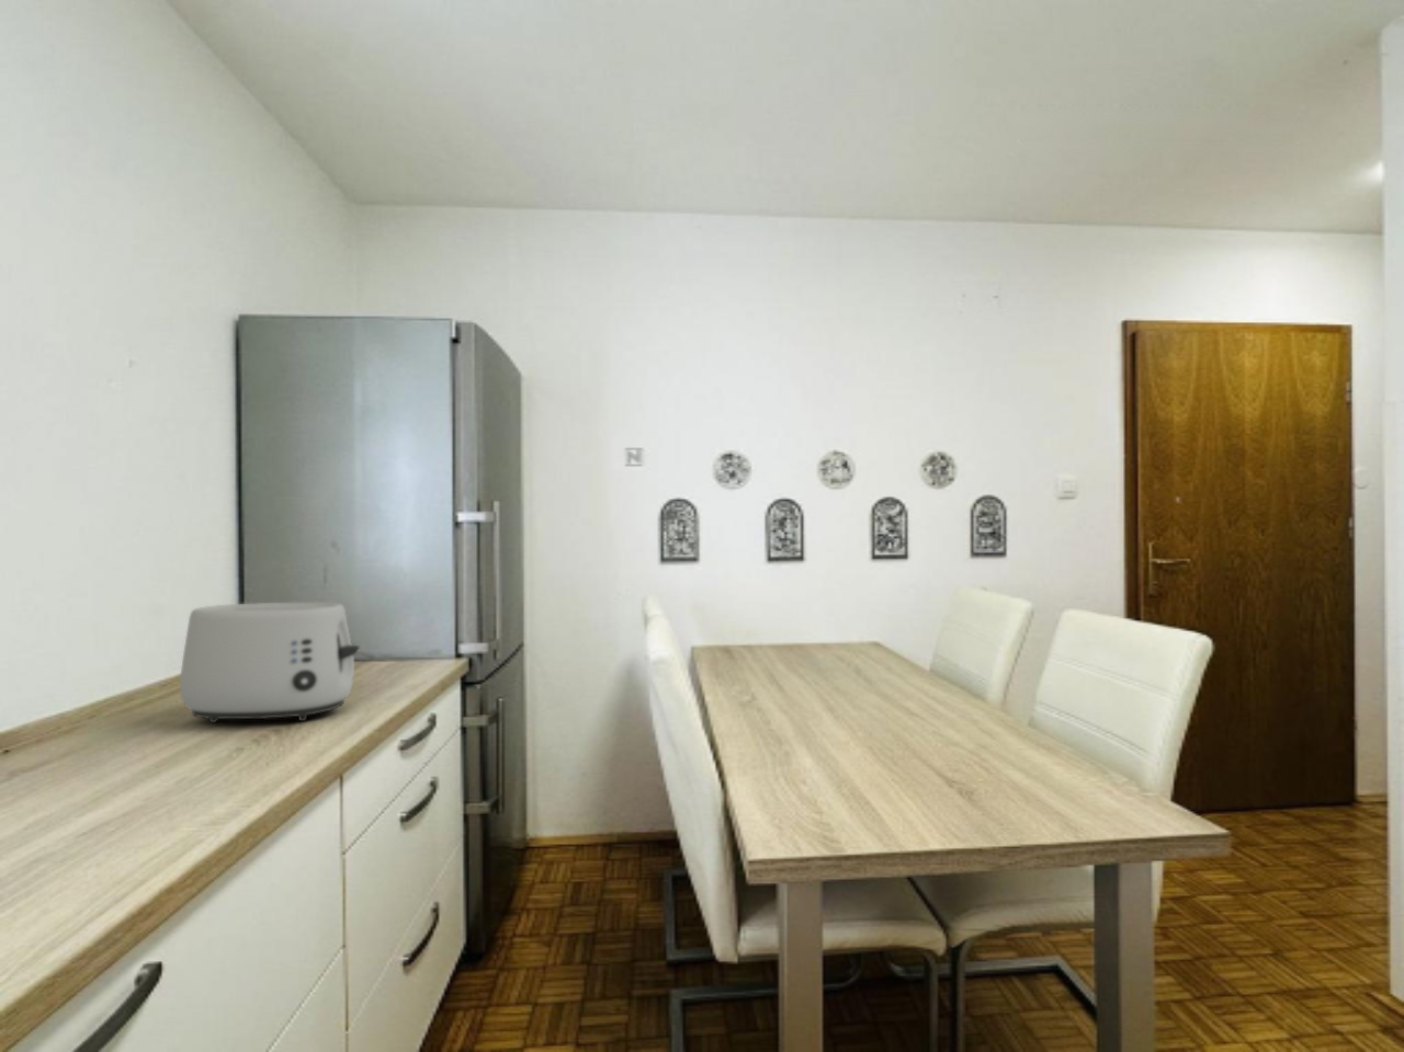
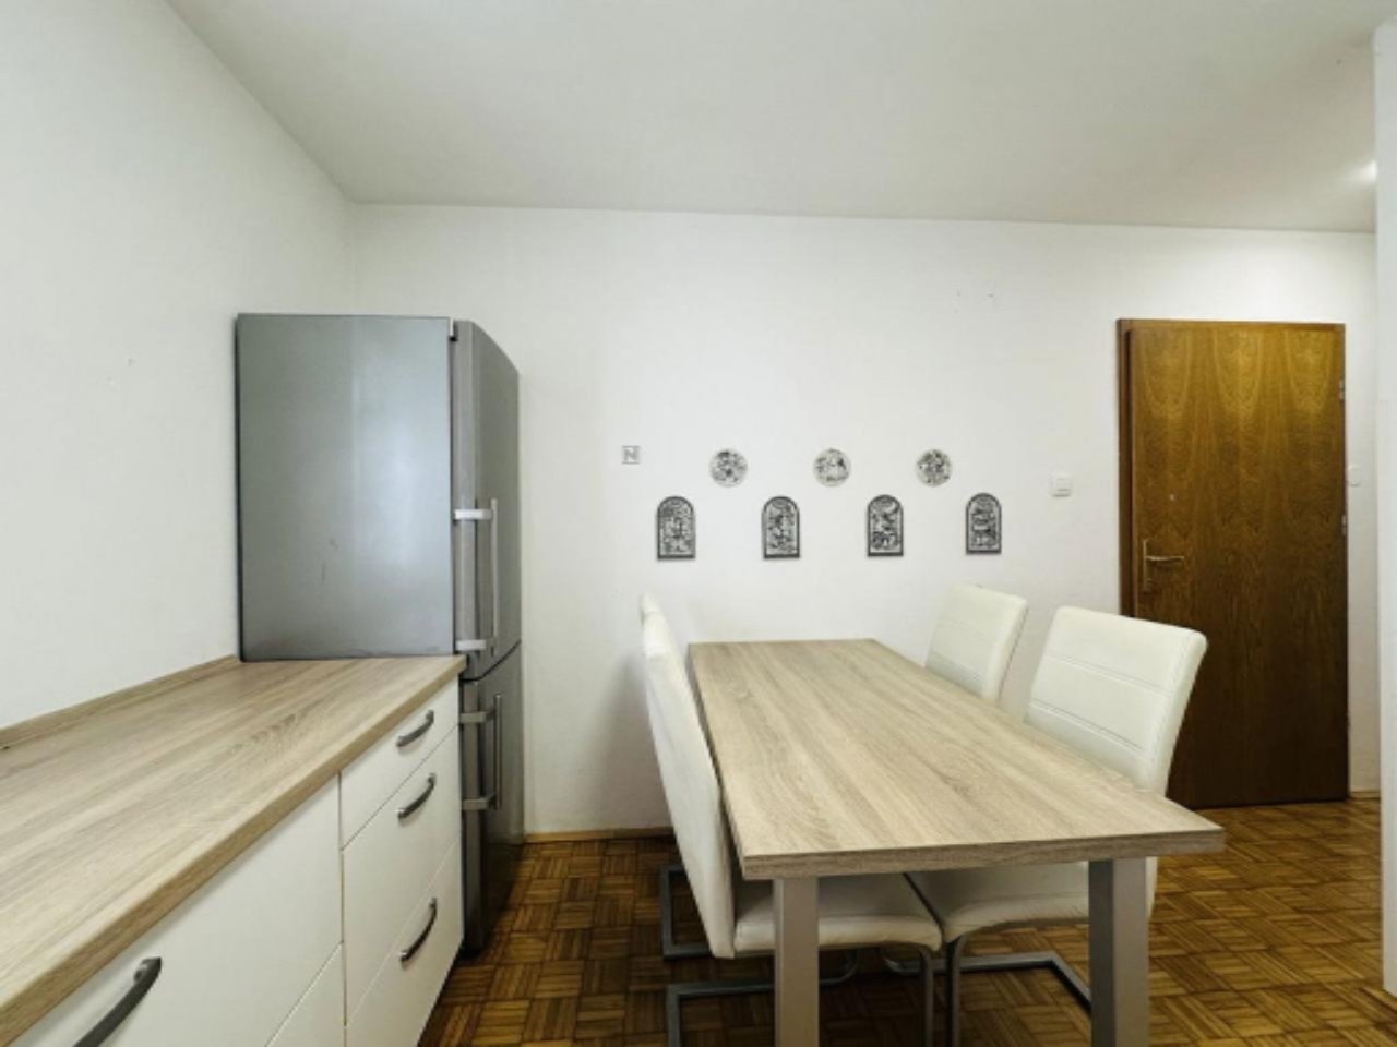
- toaster [179,601,360,724]
